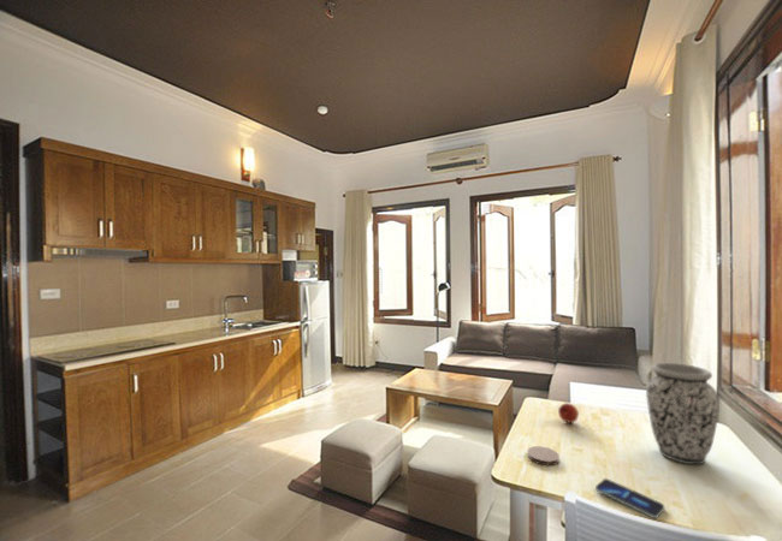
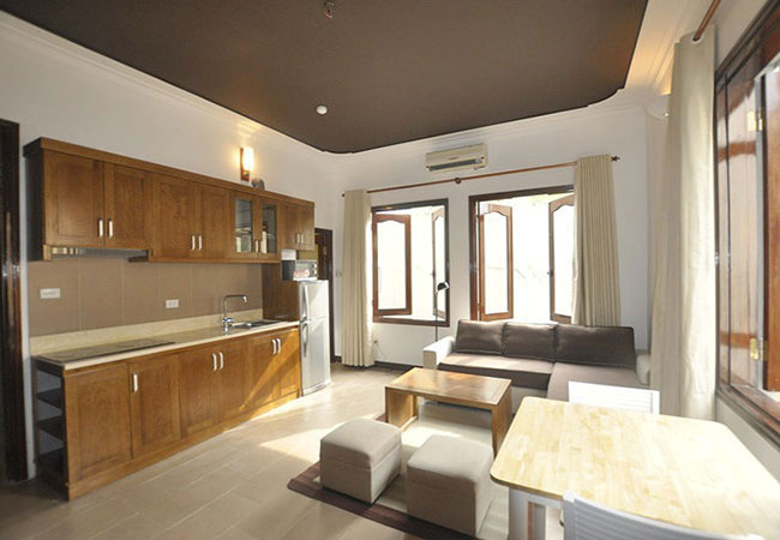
- coaster [527,445,561,466]
- fruit [557,402,580,424]
- smartphone [594,477,665,519]
- vase [645,362,721,465]
